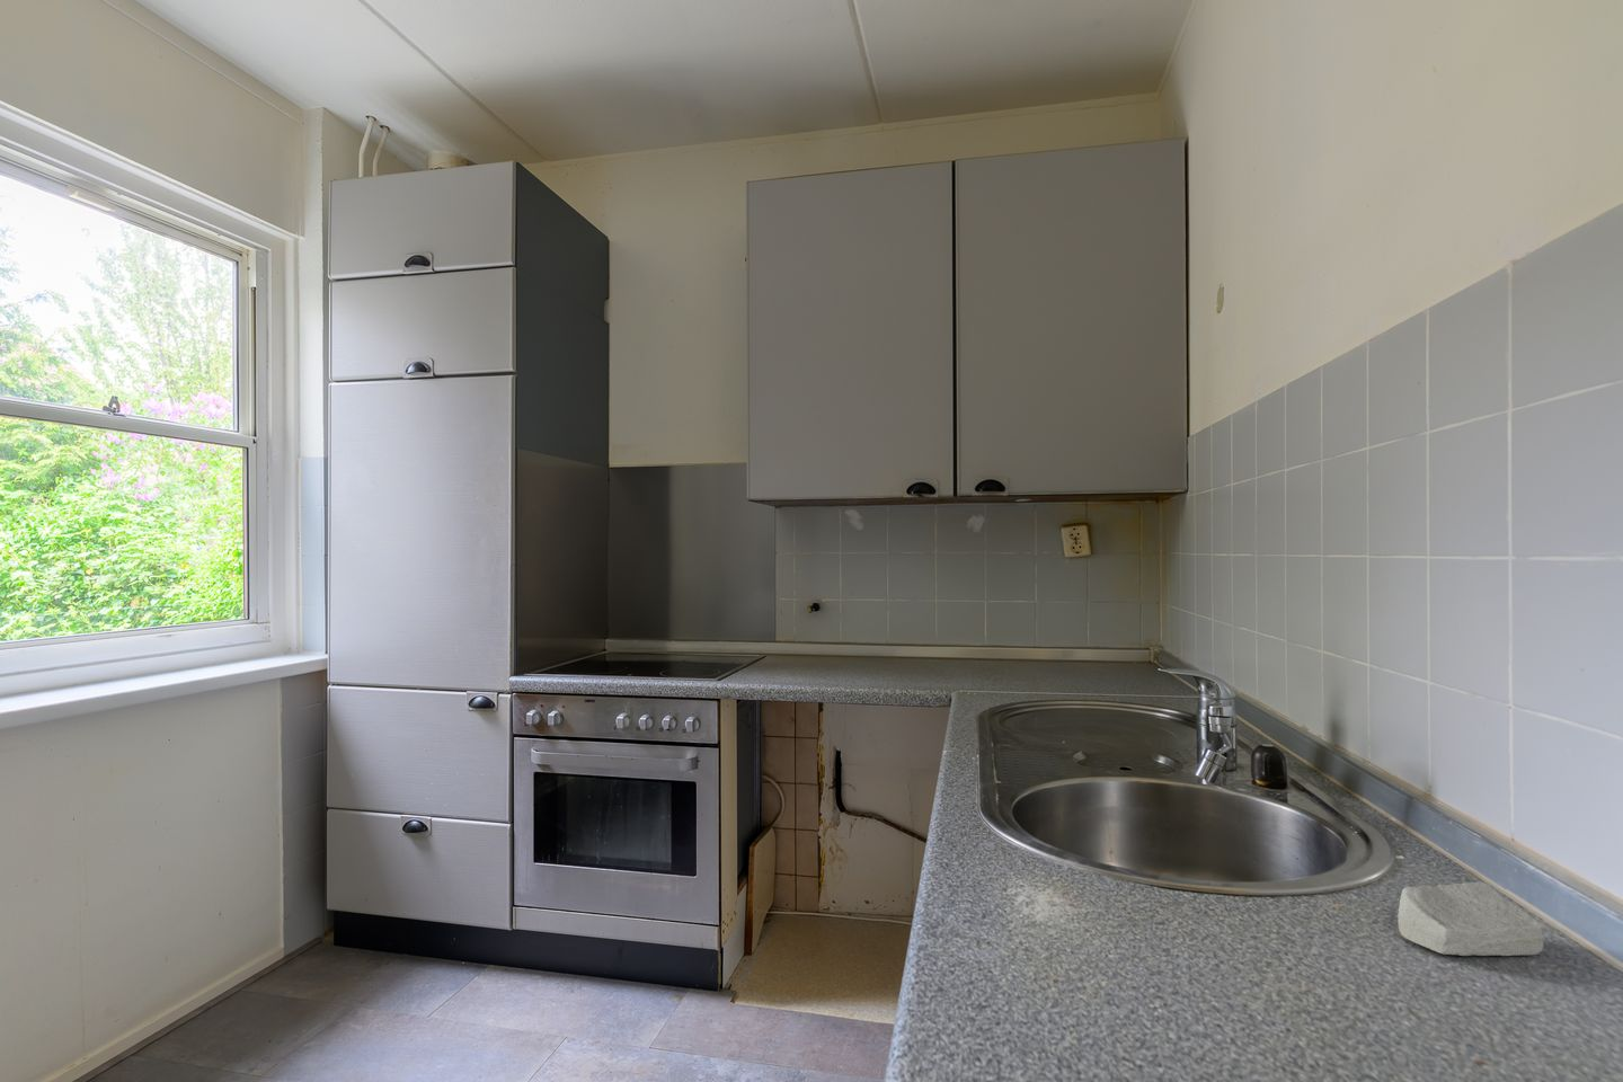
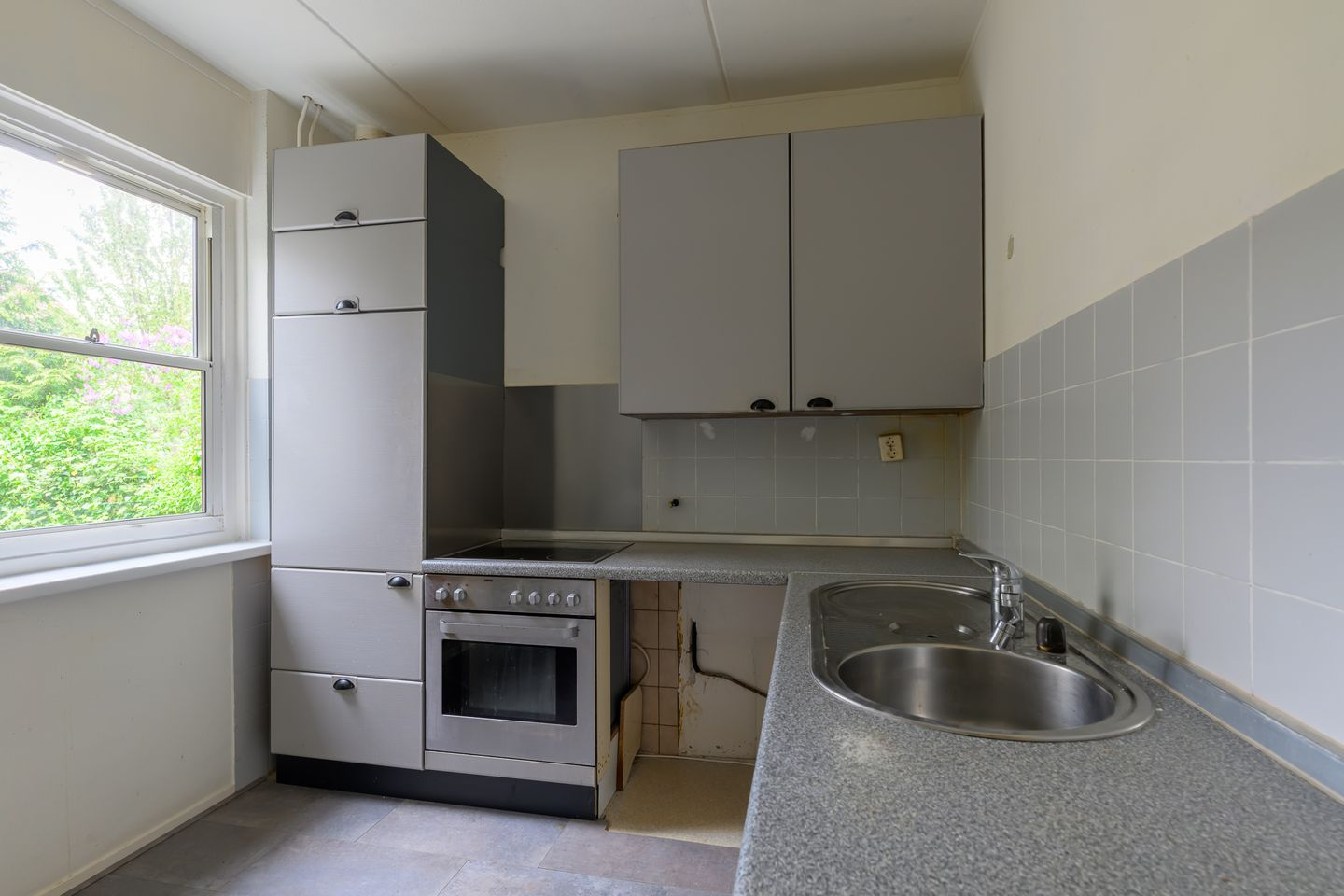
- soap bar [1396,882,1546,956]
